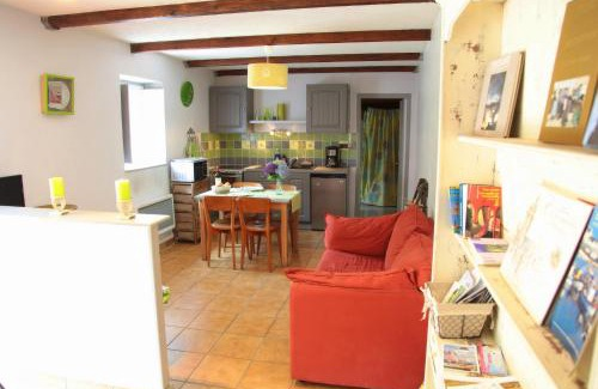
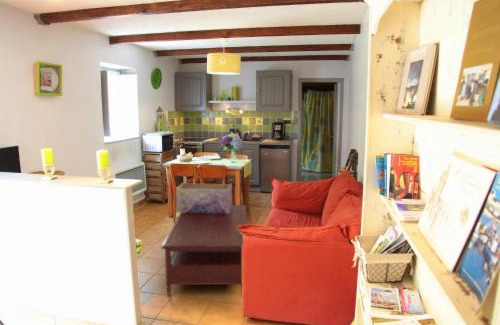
+ coffee table [161,204,248,297]
+ decorative box [175,182,233,214]
